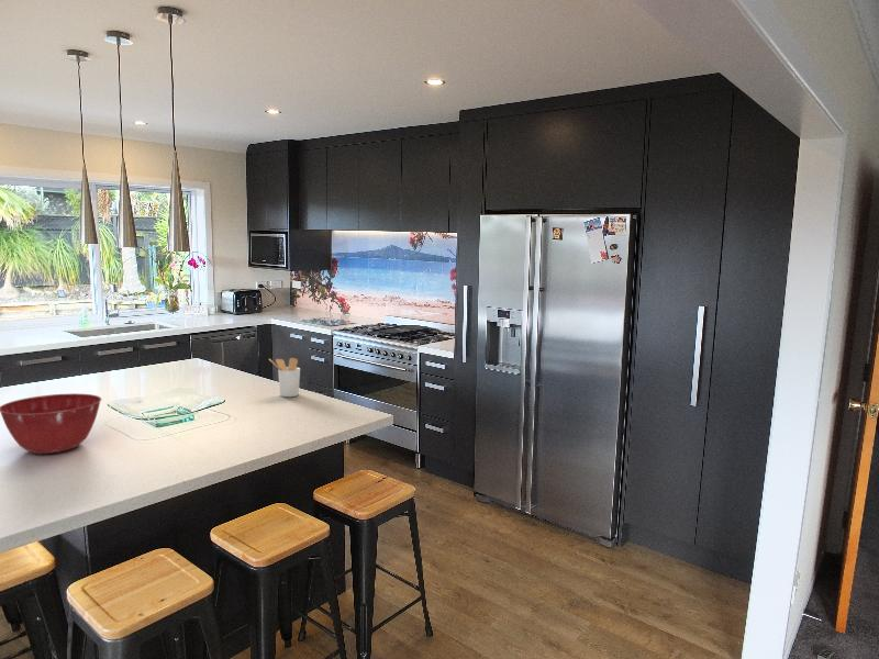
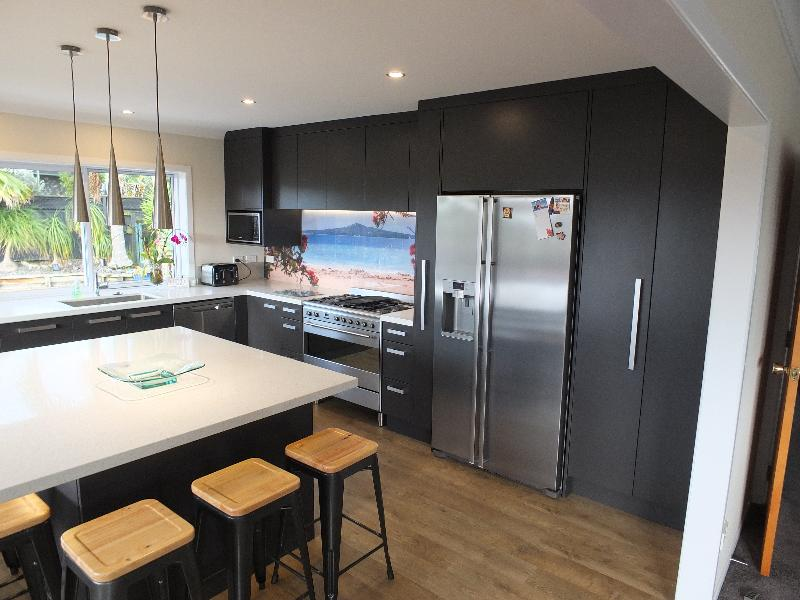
- utensil holder [268,357,301,398]
- mixing bowl [0,392,102,455]
